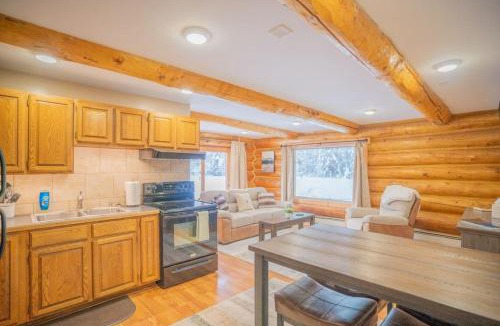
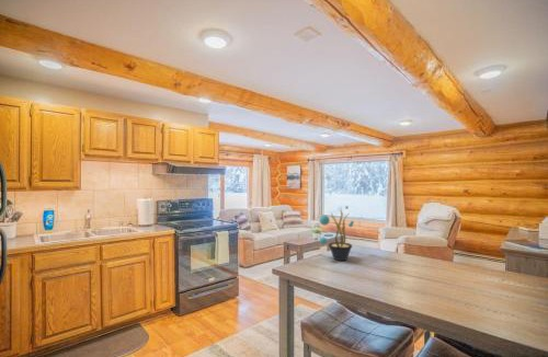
+ potted plant [319,205,355,262]
